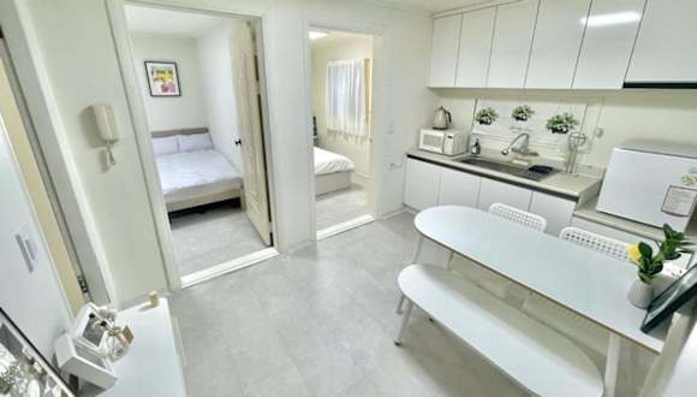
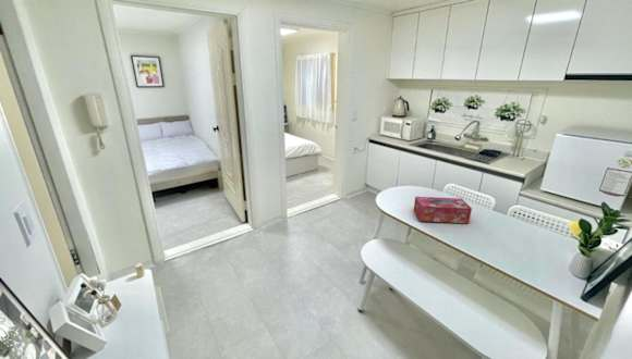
+ tissue box [413,196,473,224]
